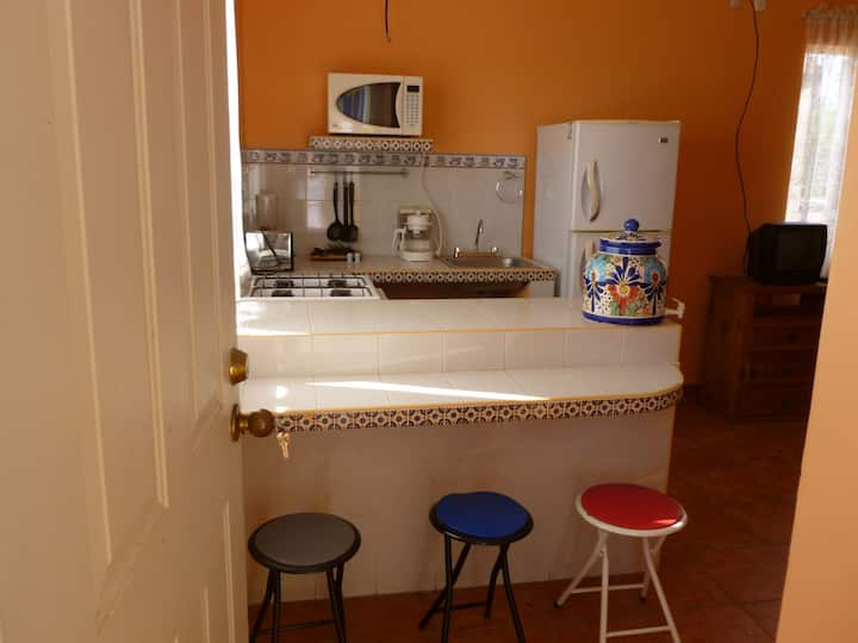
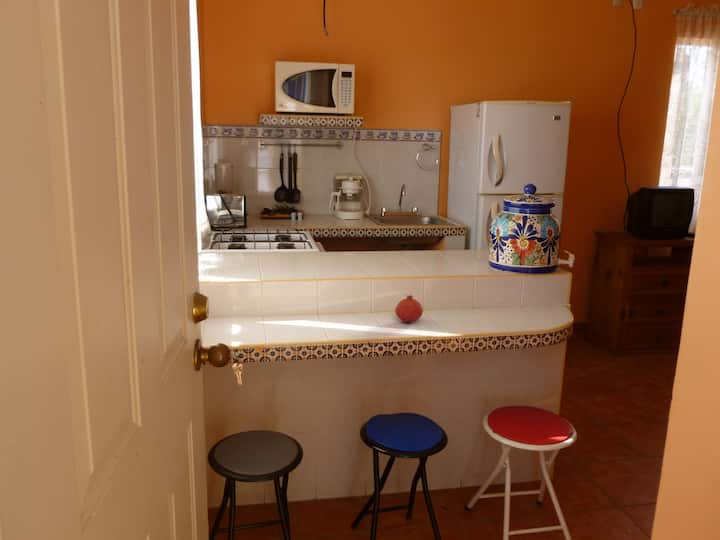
+ fruit [394,294,424,323]
